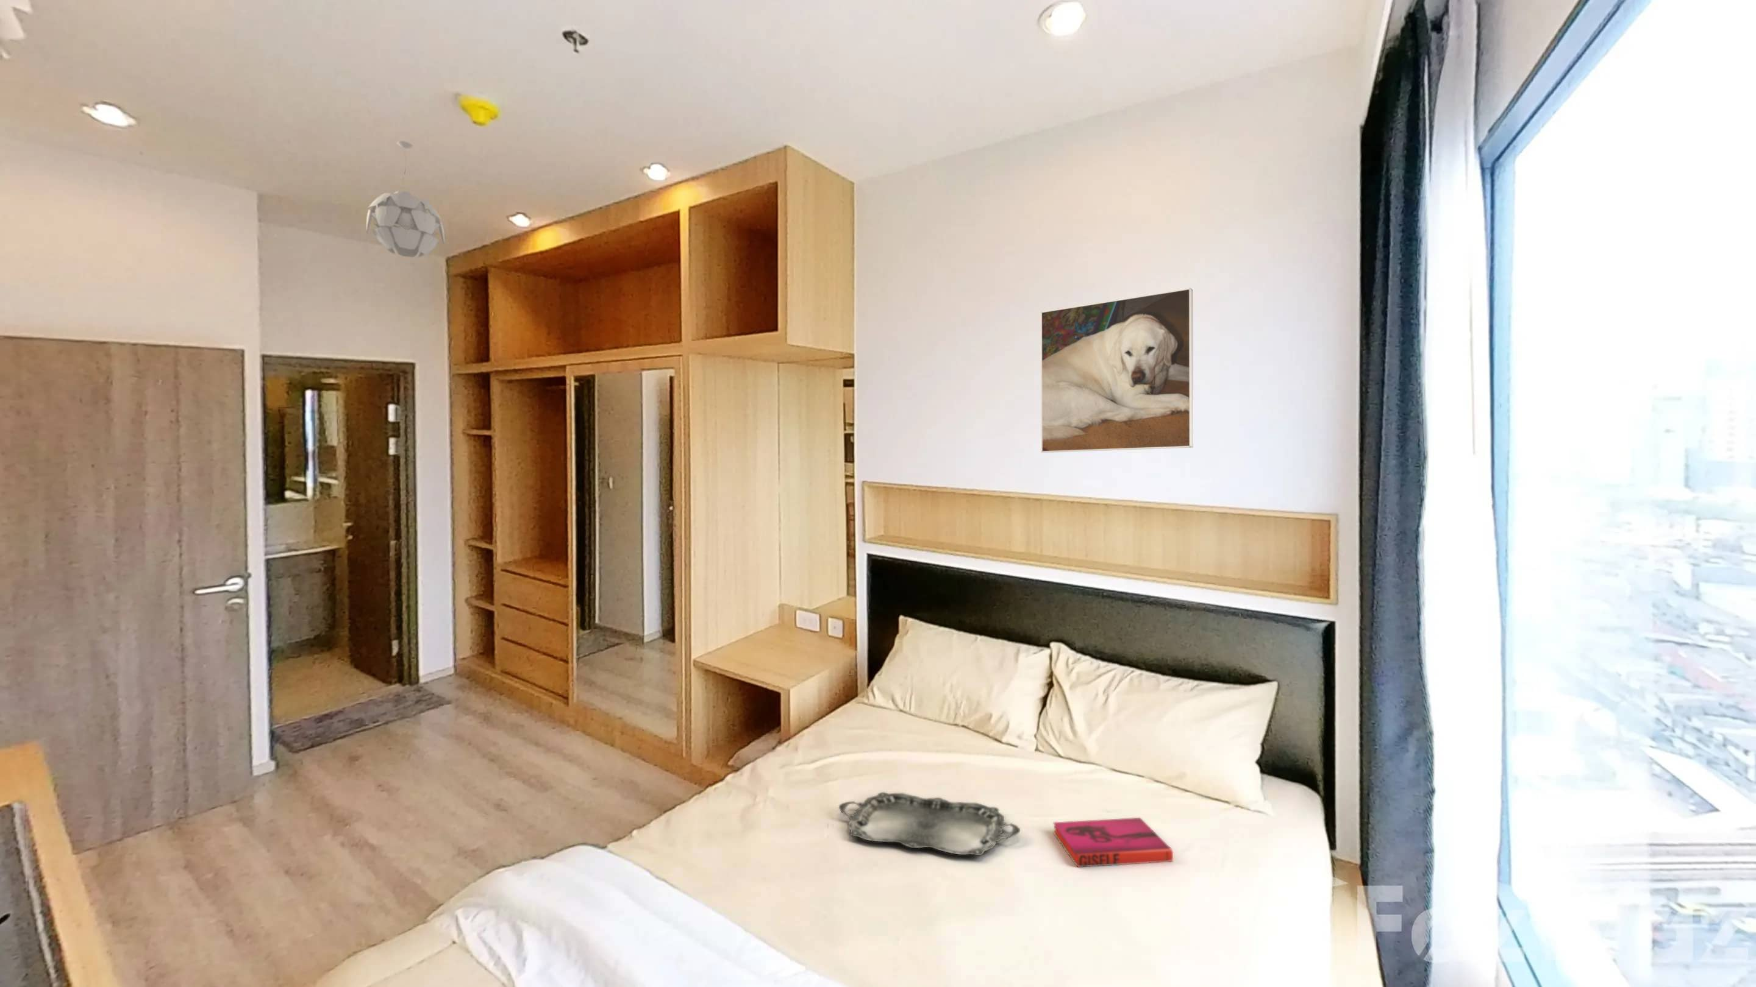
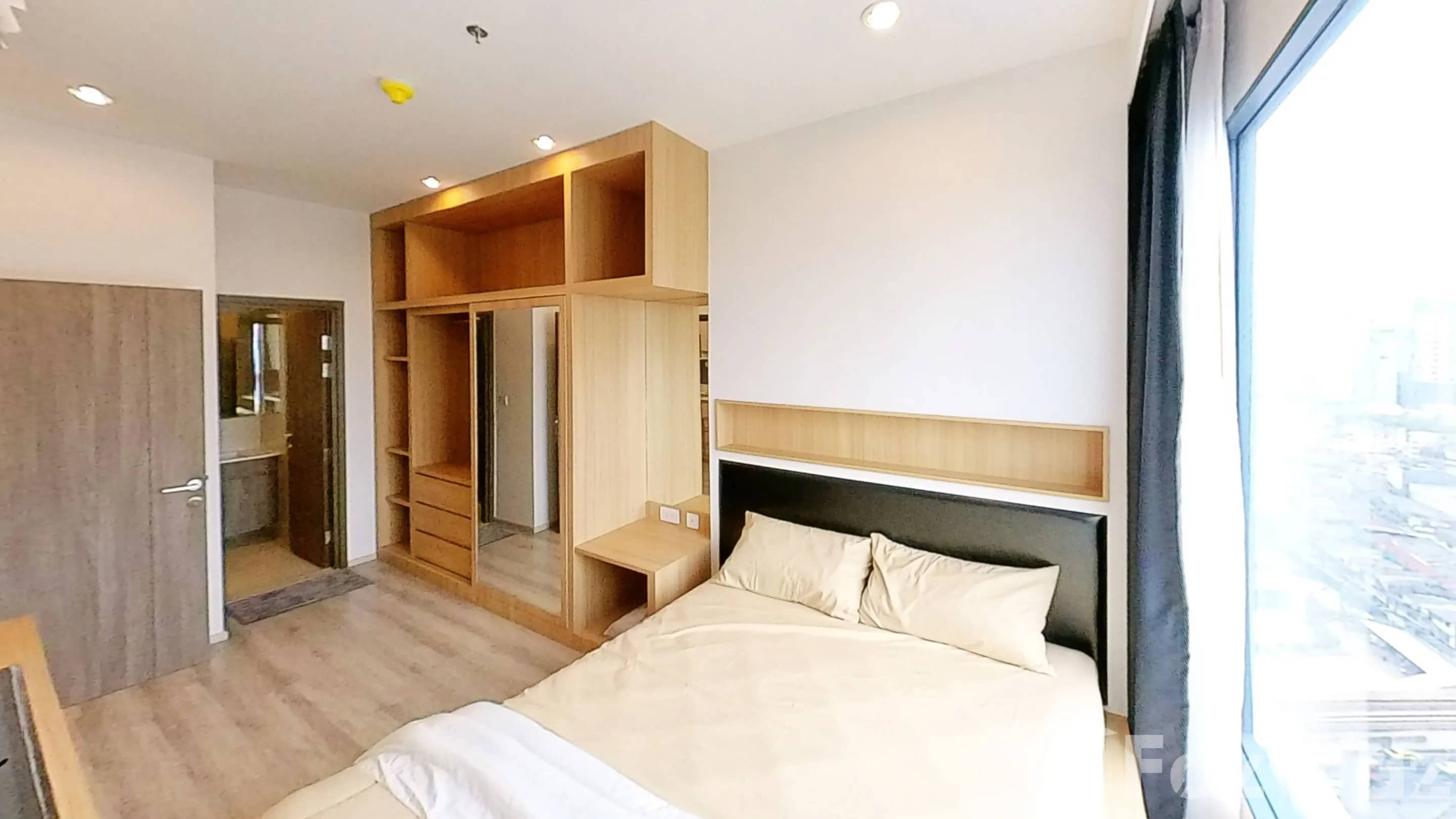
- hardback book [1053,817,1173,868]
- serving tray [838,792,1020,856]
- pendant light [365,141,445,258]
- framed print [1040,288,1194,453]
